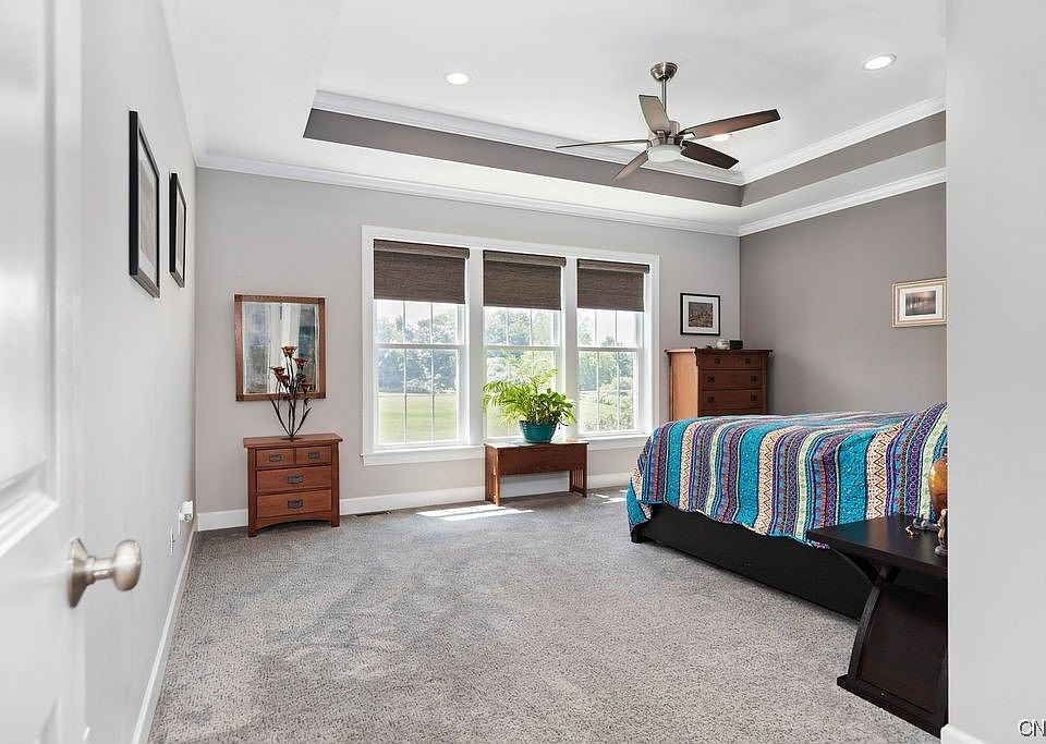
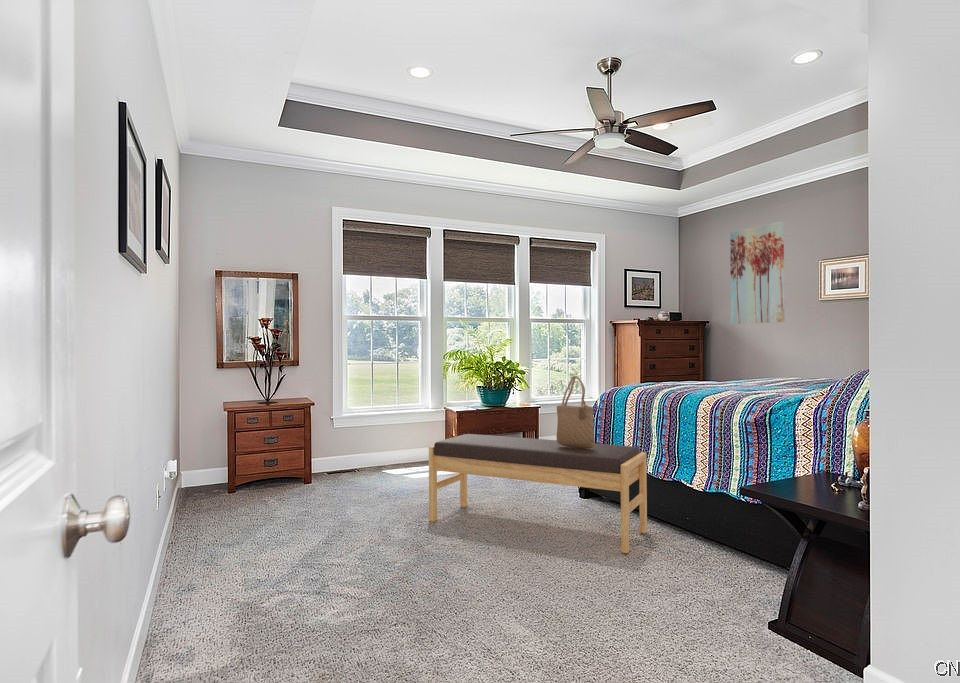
+ bench [428,433,648,554]
+ wall art [729,220,785,325]
+ tote bag [556,375,596,448]
